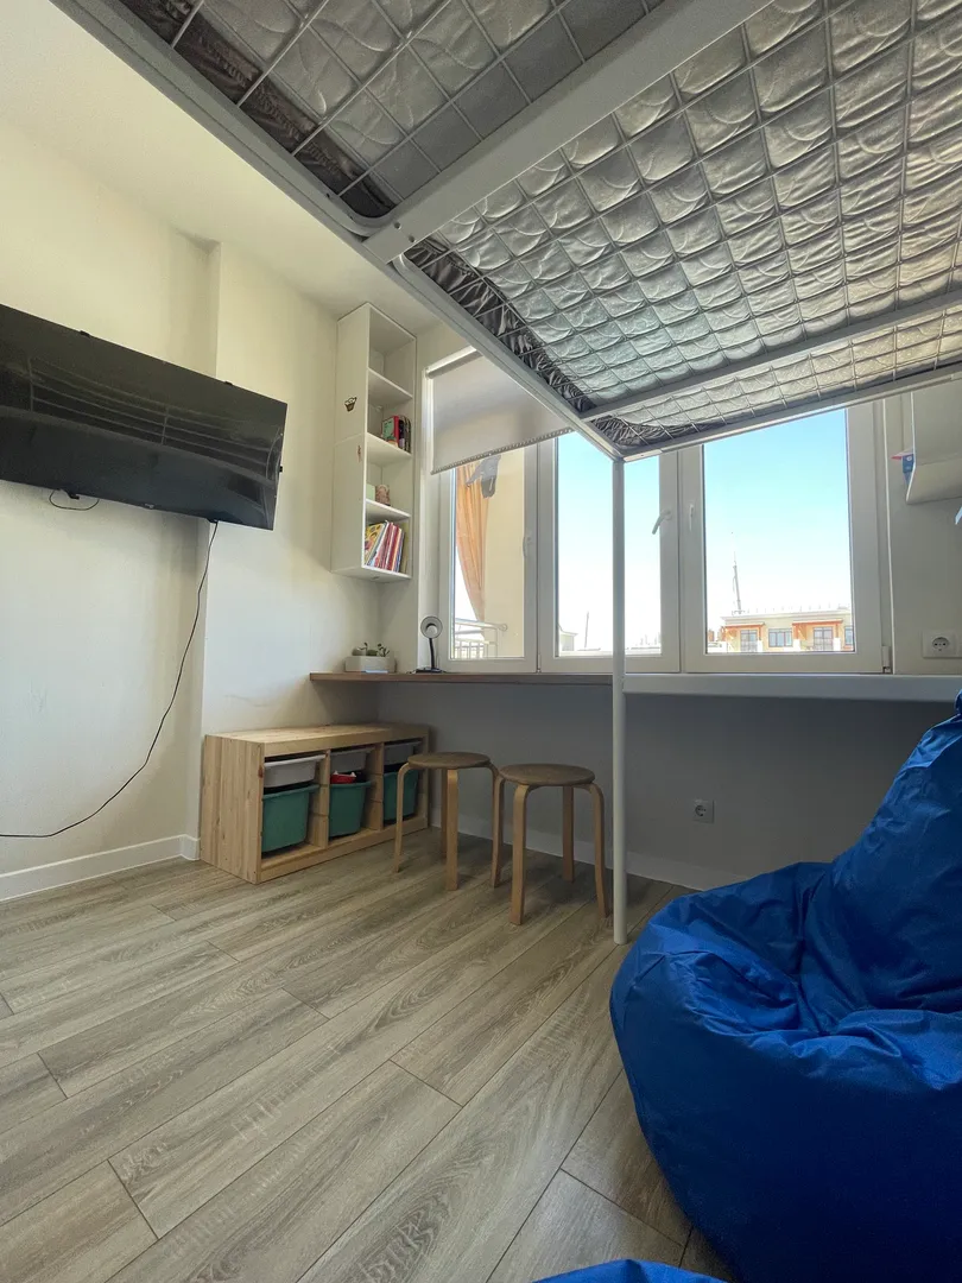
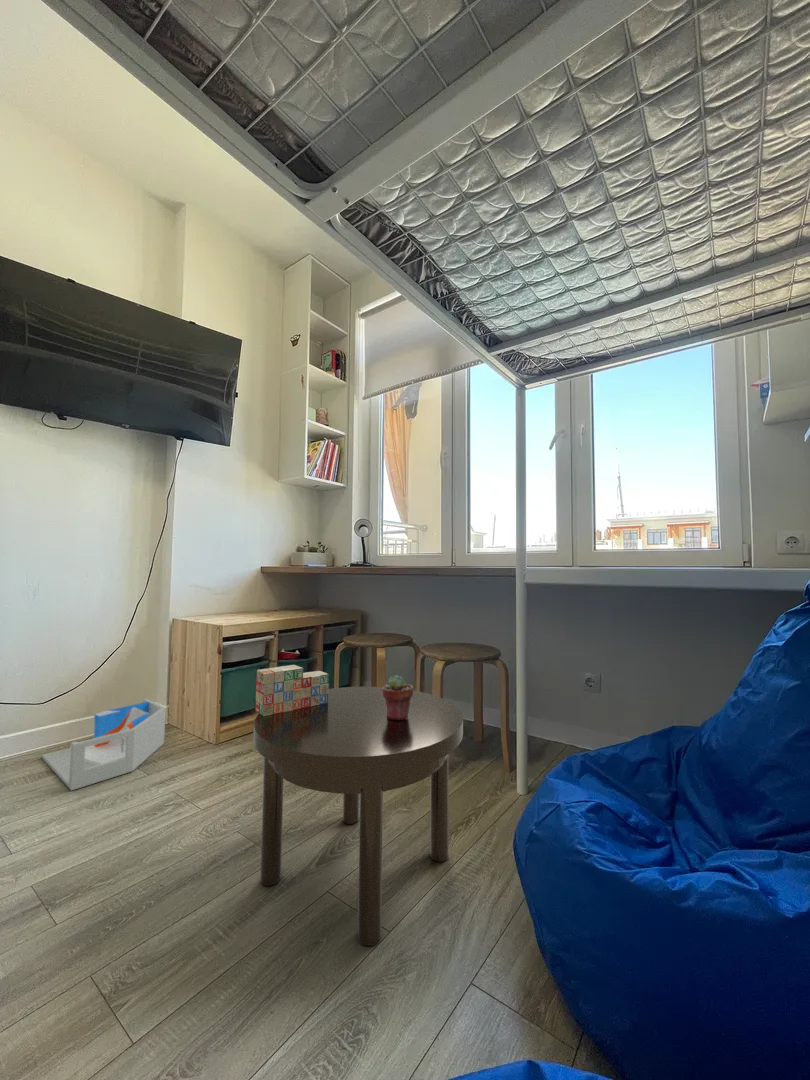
+ storage bin [41,697,167,791]
+ side table [252,686,464,947]
+ potted succulent [382,674,414,720]
+ stack of blocks [254,664,330,716]
